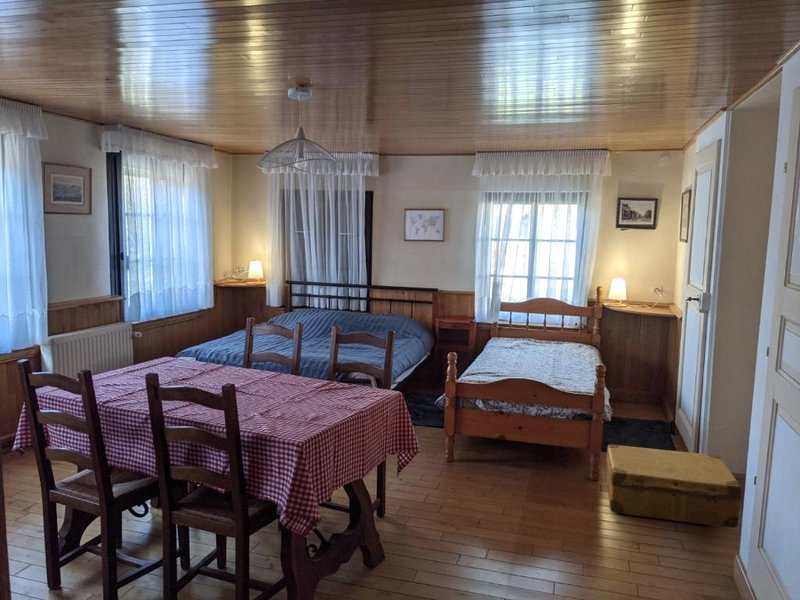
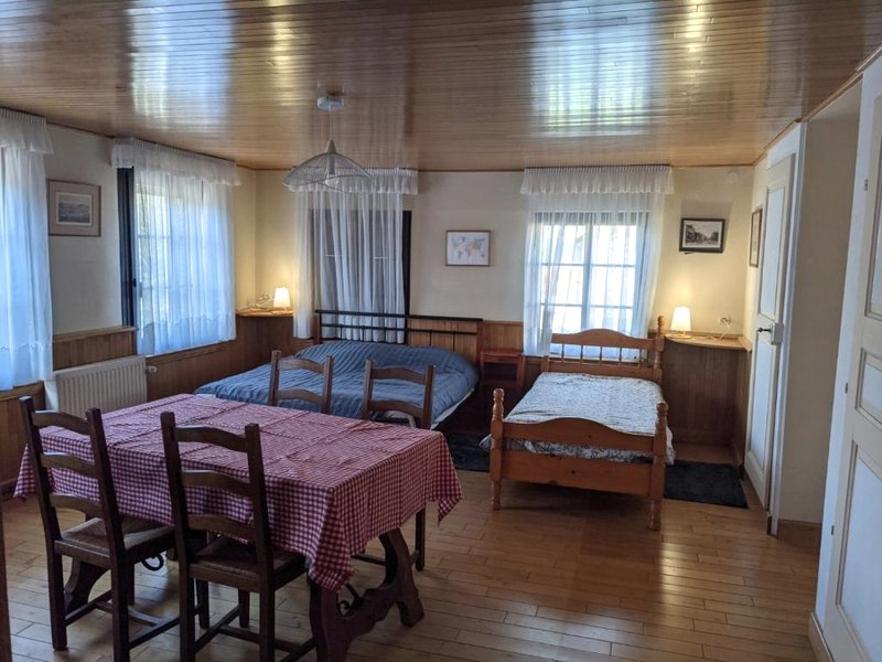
- suitcase [604,444,743,529]
